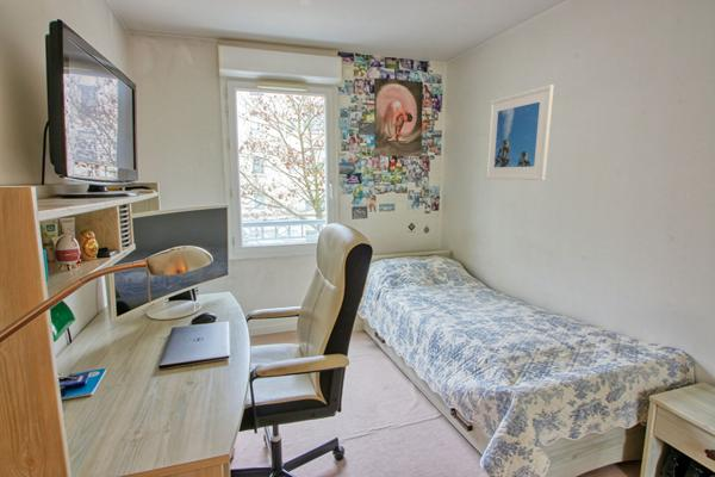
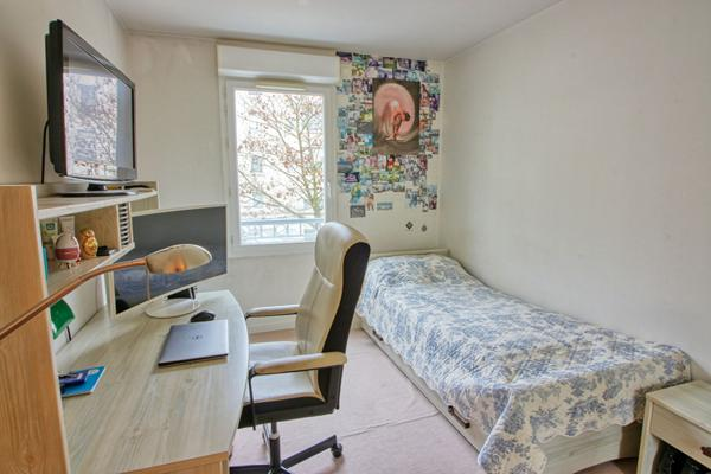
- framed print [484,83,555,181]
